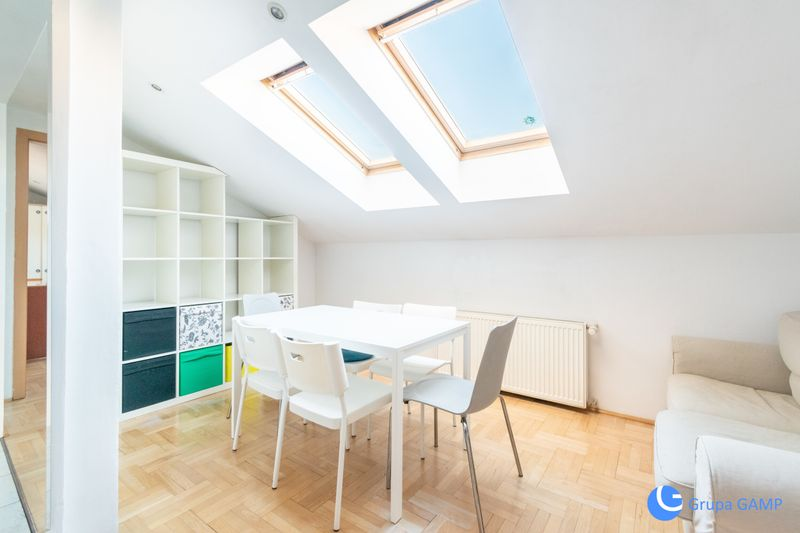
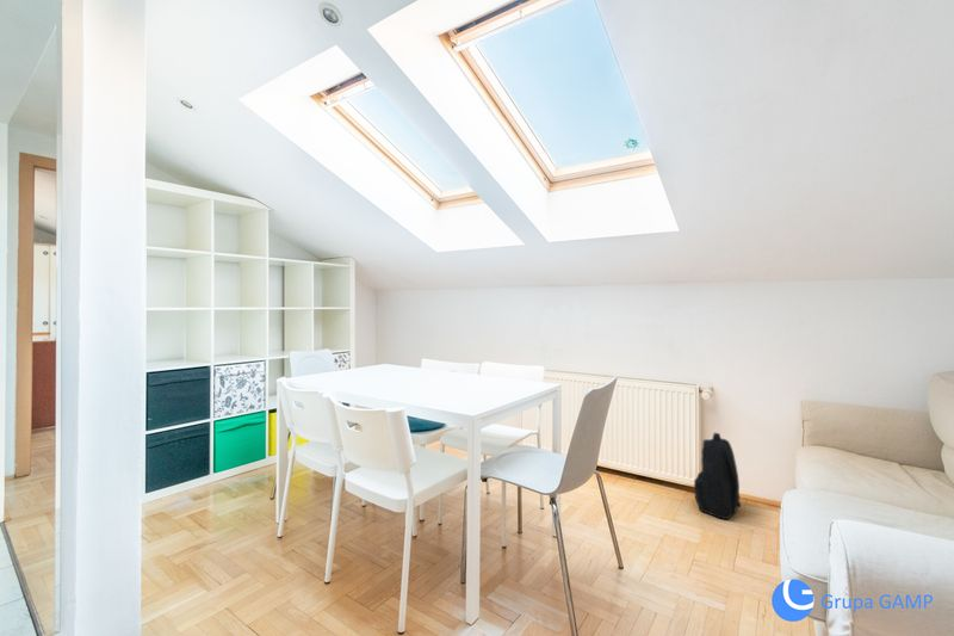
+ backpack [693,432,742,520]
